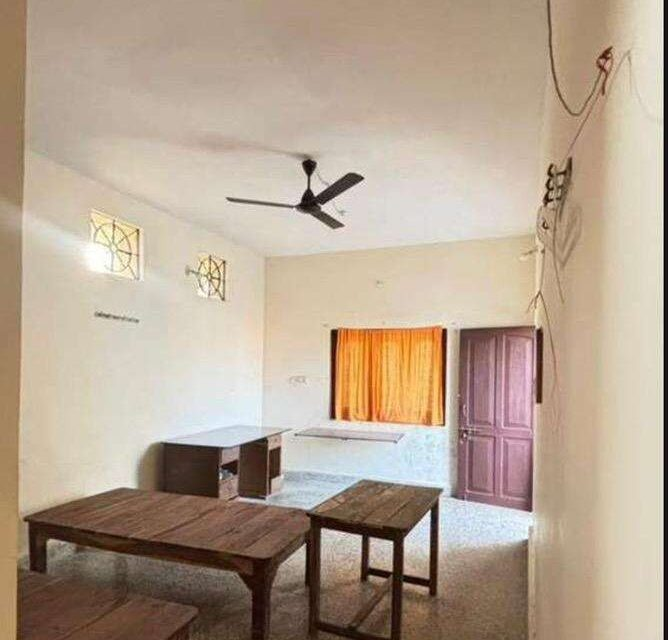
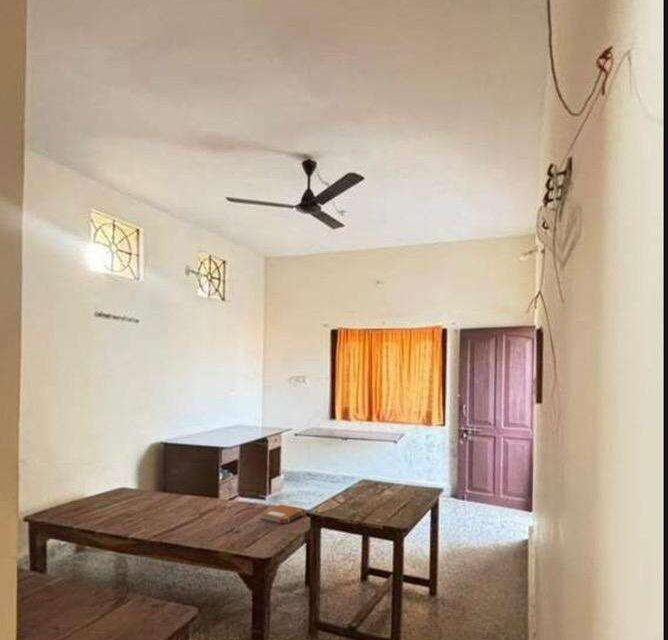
+ notebook [259,503,306,525]
